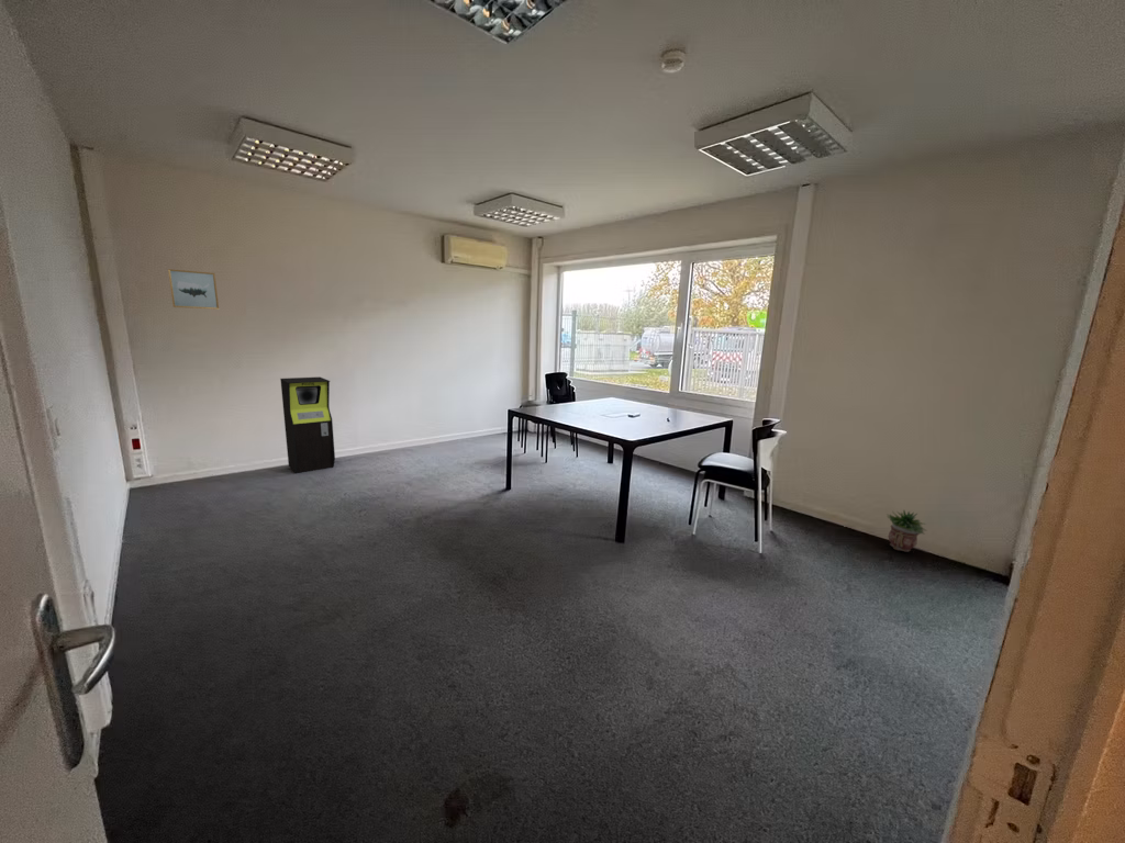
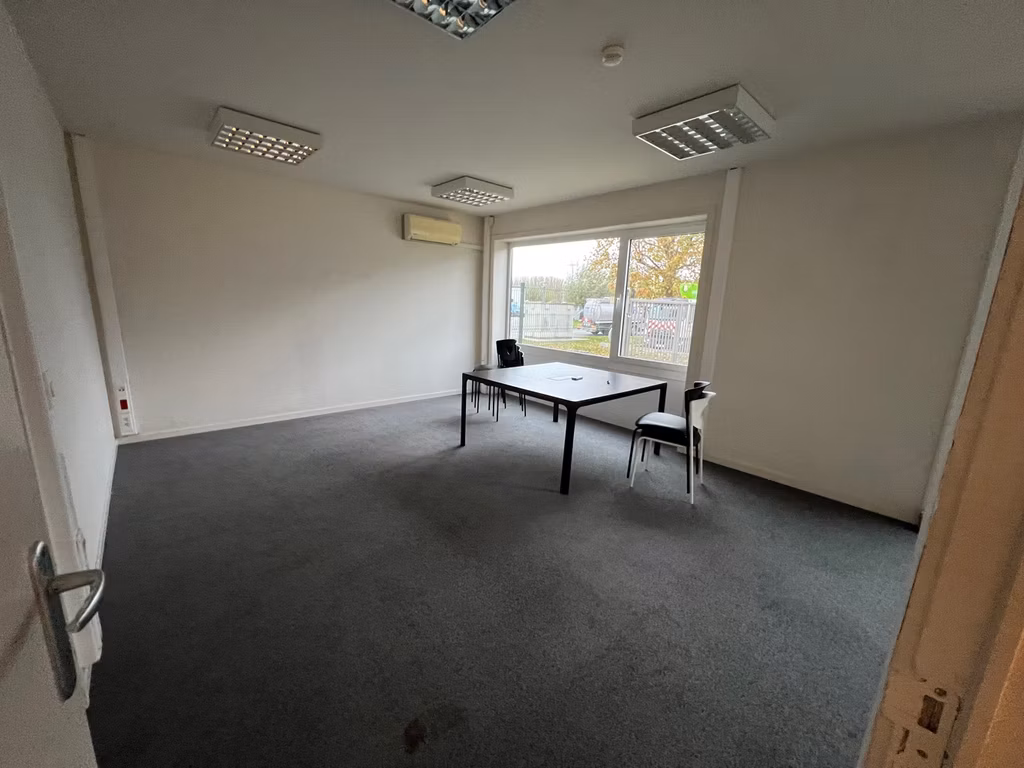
- potted plant [887,508,928,553]
- wall art [167,268,220,311]
- storage cabinet [279,375,336,474]
